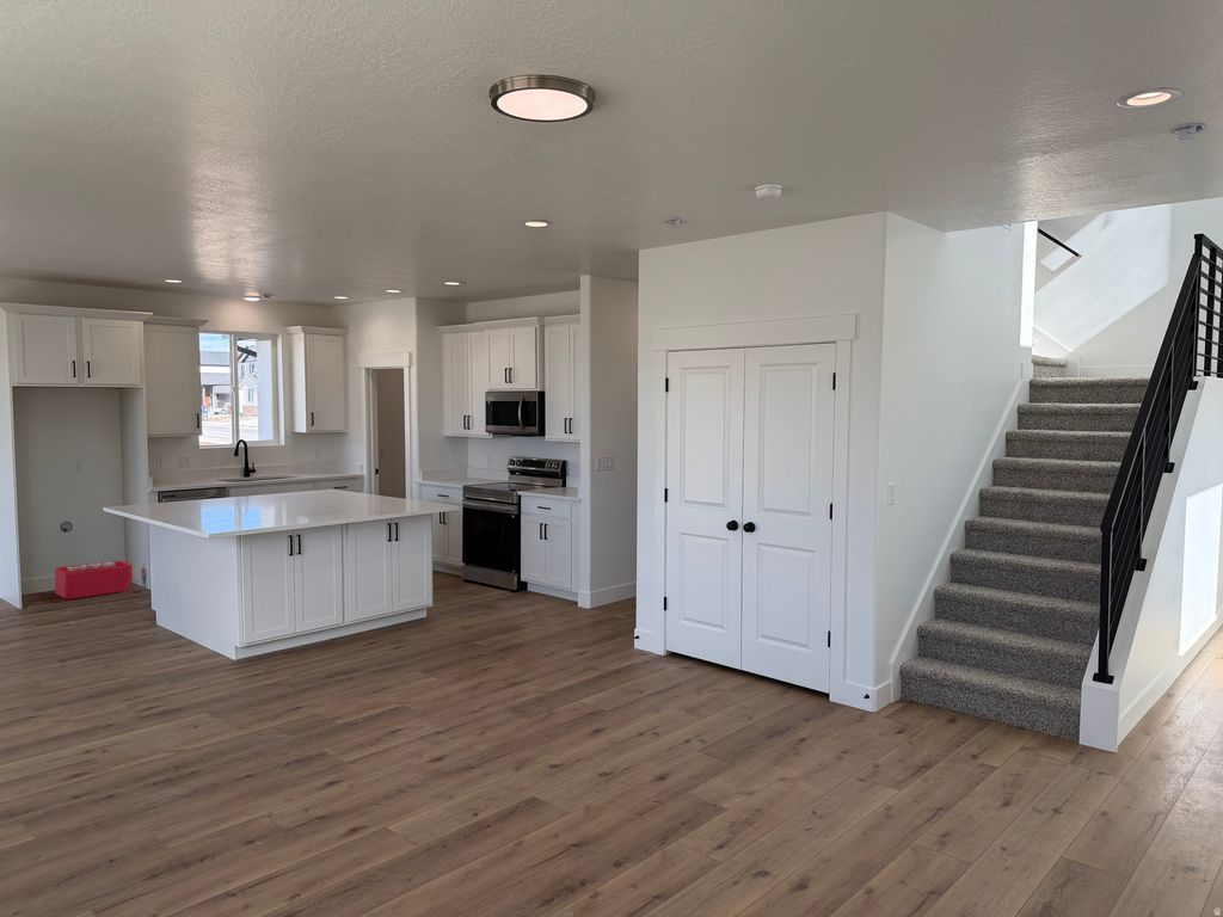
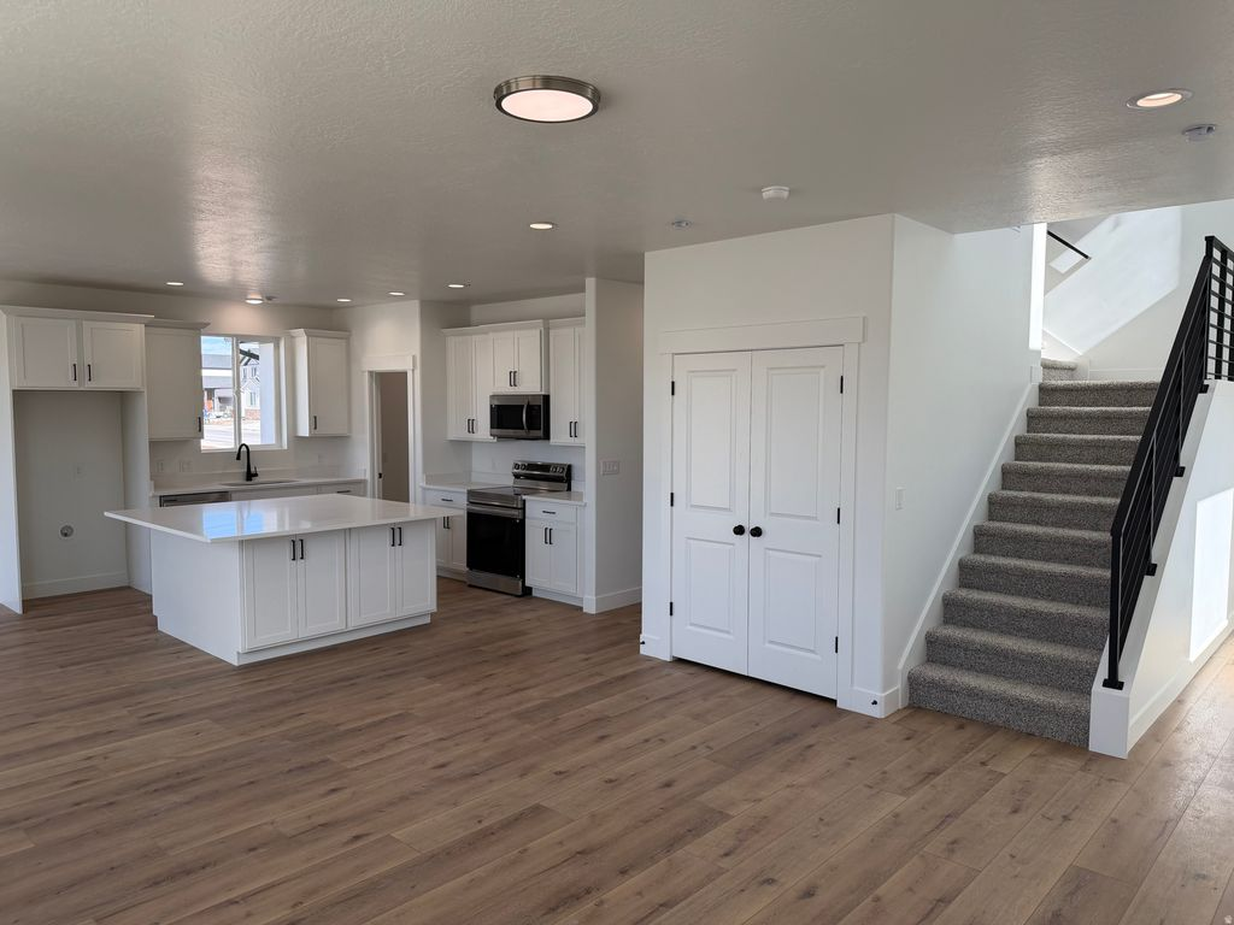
- storage bin [54,560,148,599]
